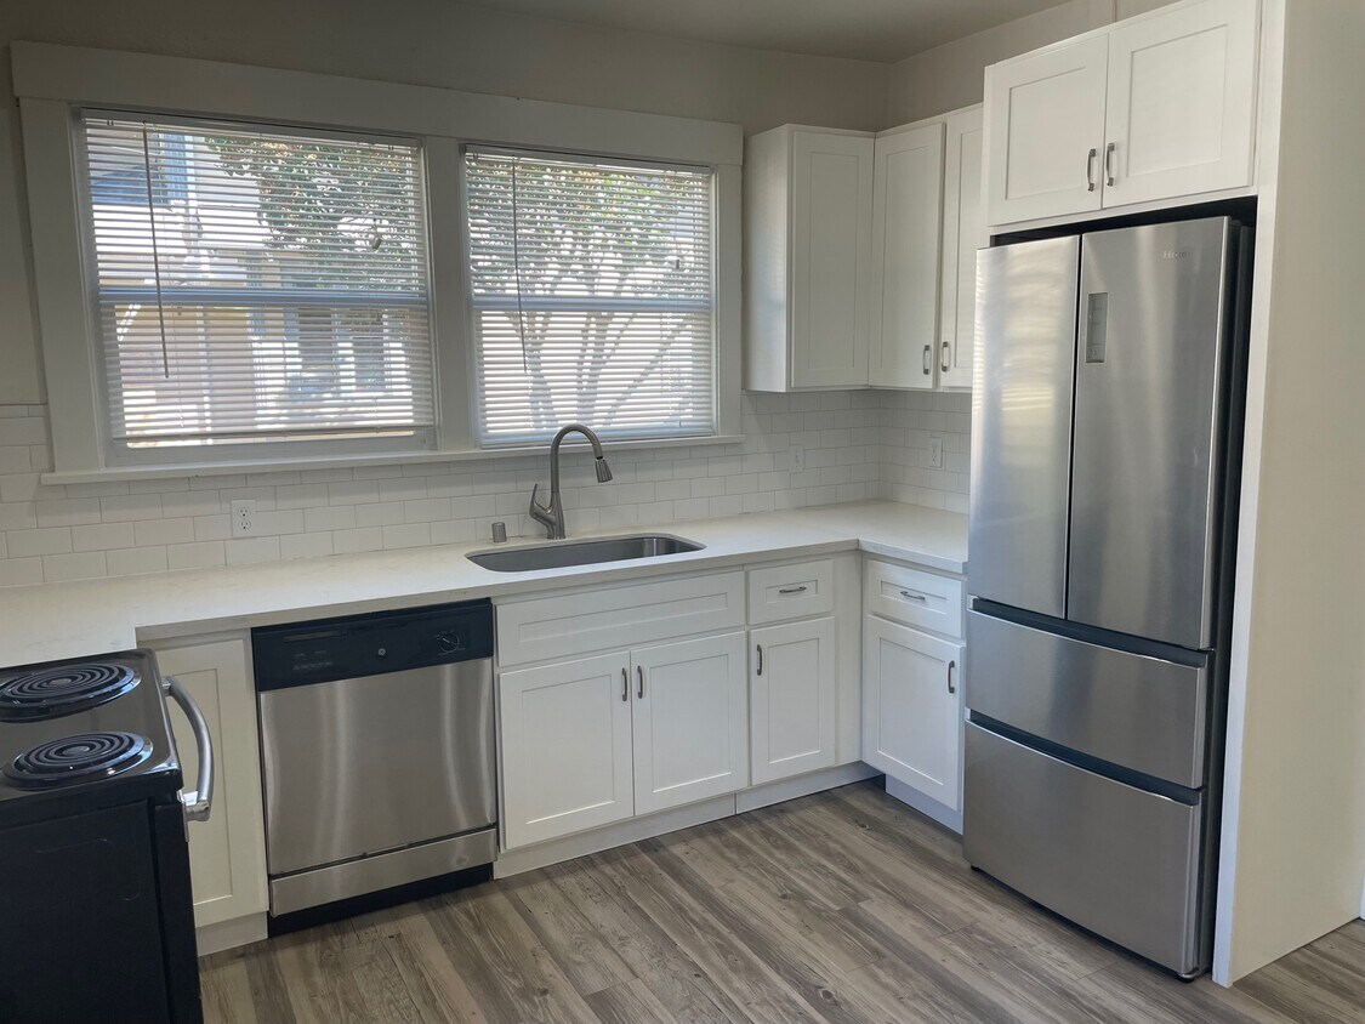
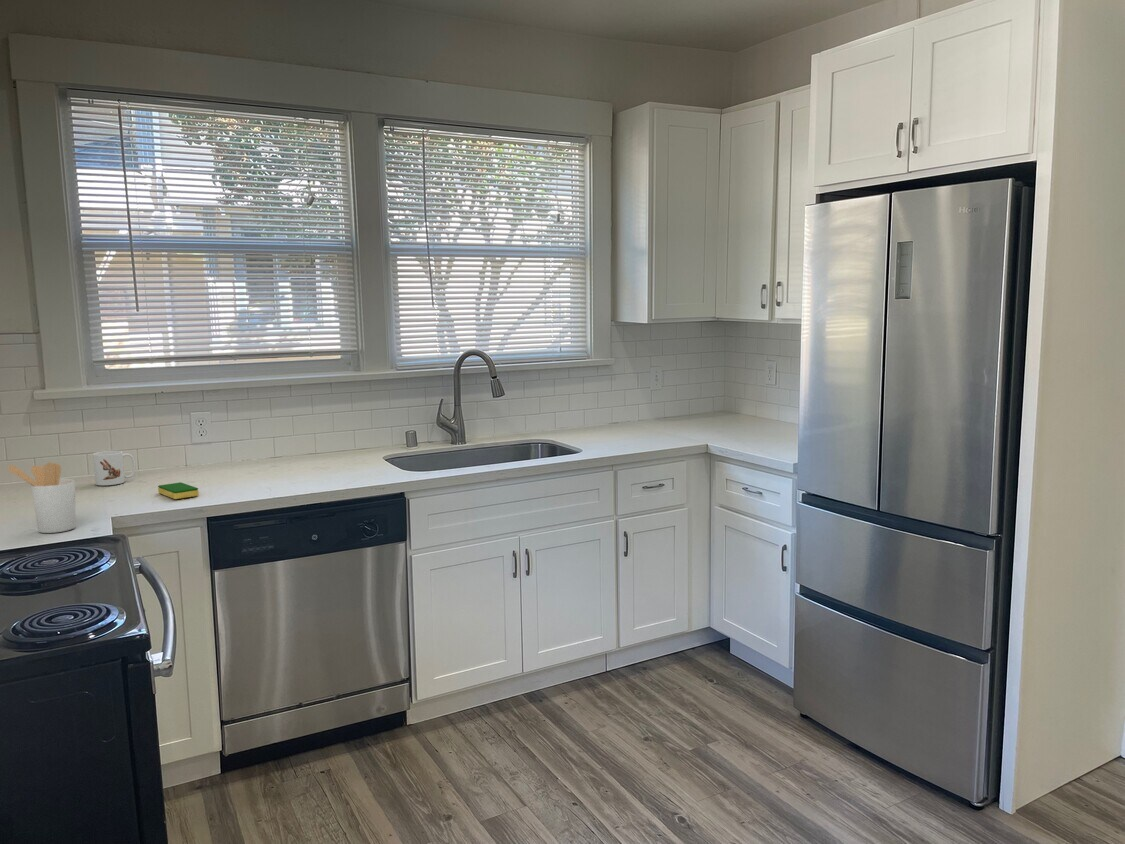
+ mug [92,450,136,486]
+ dish sponge [157,481,200,500]
+ utensil holder [6,461,77,534]
